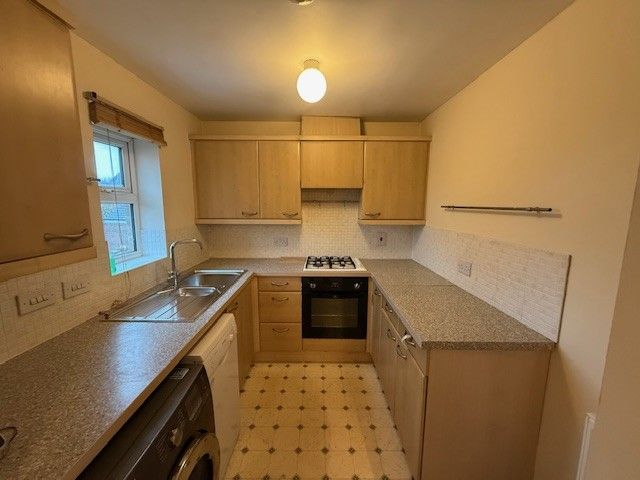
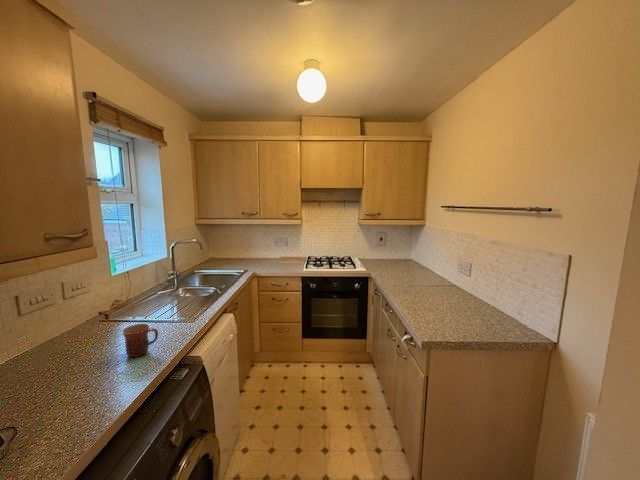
+ mug [121,323,159,358]
